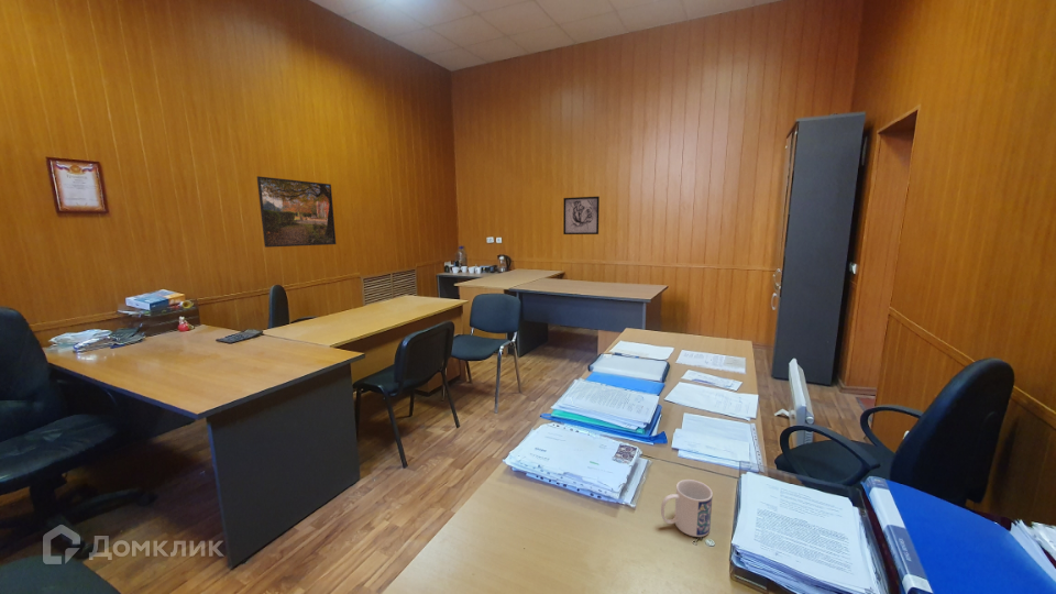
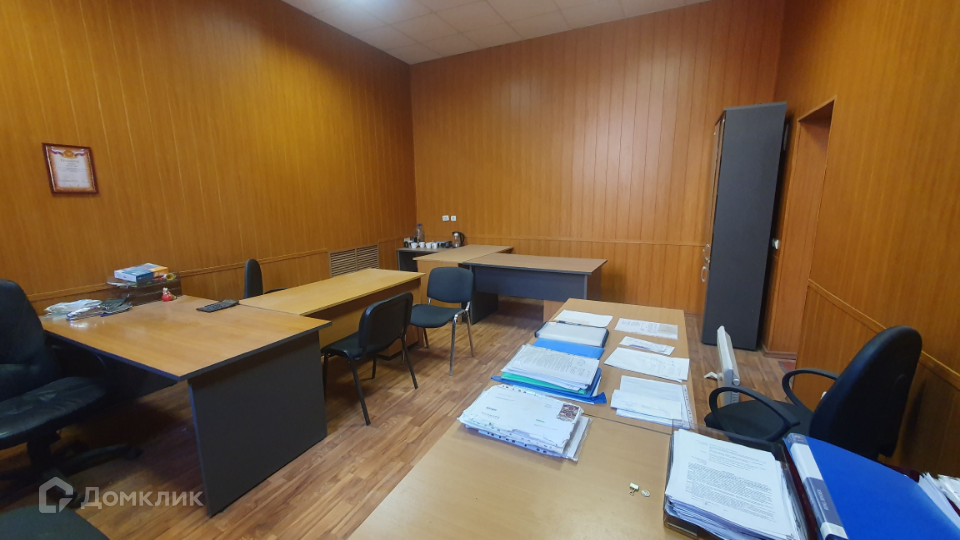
- wall art [562,196,601,235]
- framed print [256,175,337,249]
- mug [660,479,714,538]
